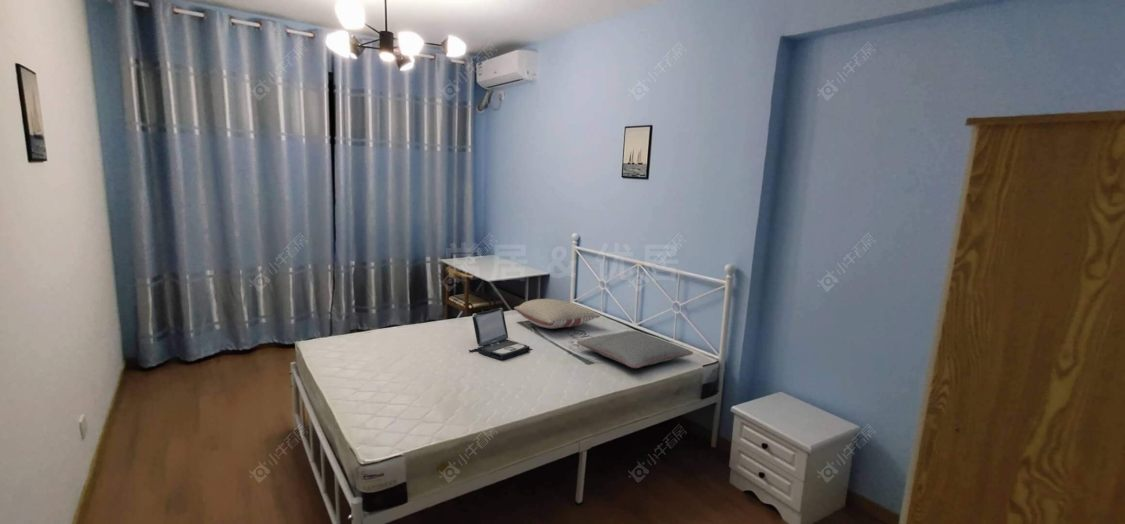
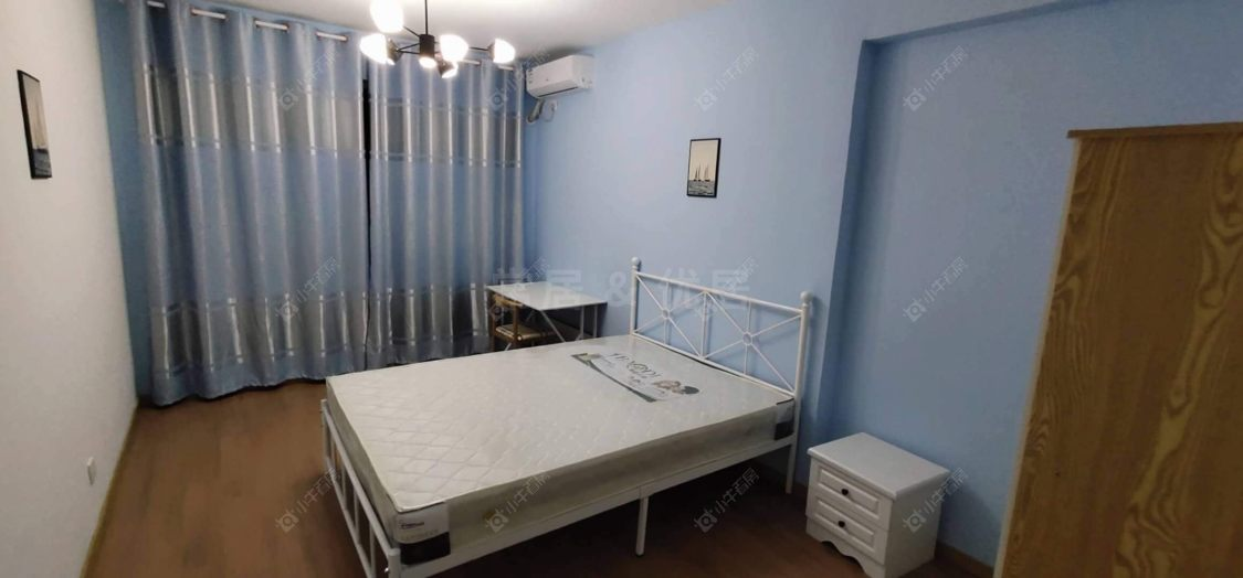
- laptop [468,307,531,361]
- pillow [576,330,694,369]
- pillow [513,298,601,330]
